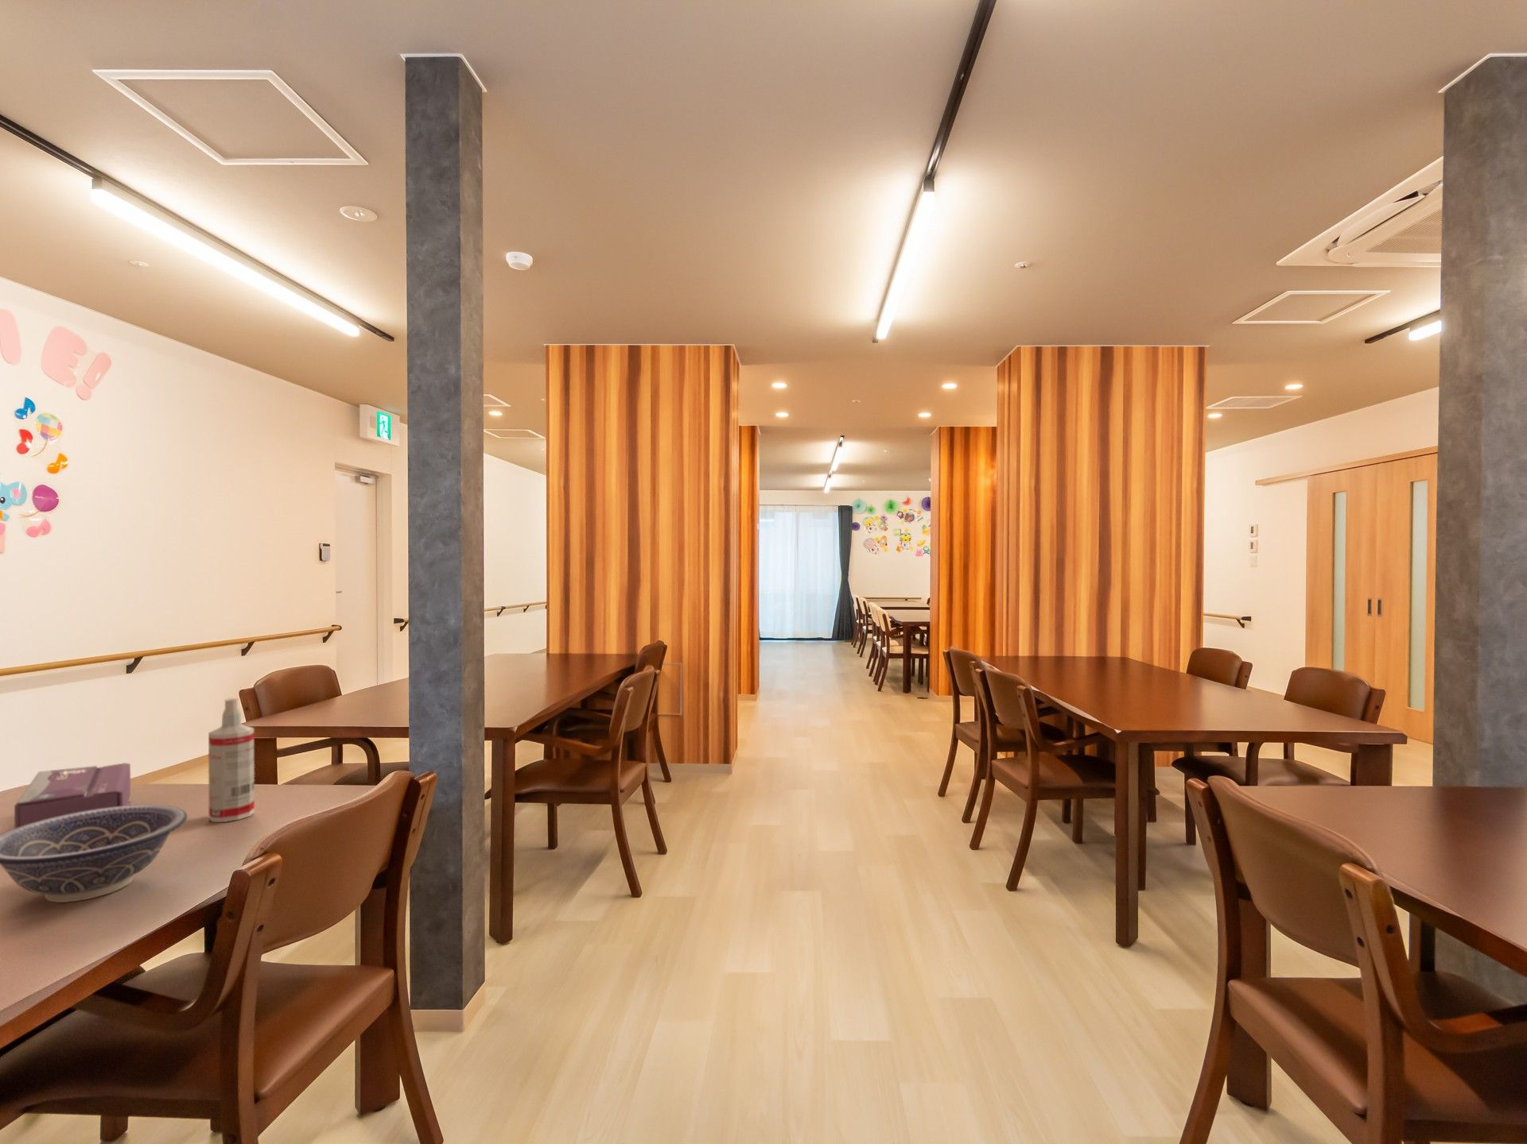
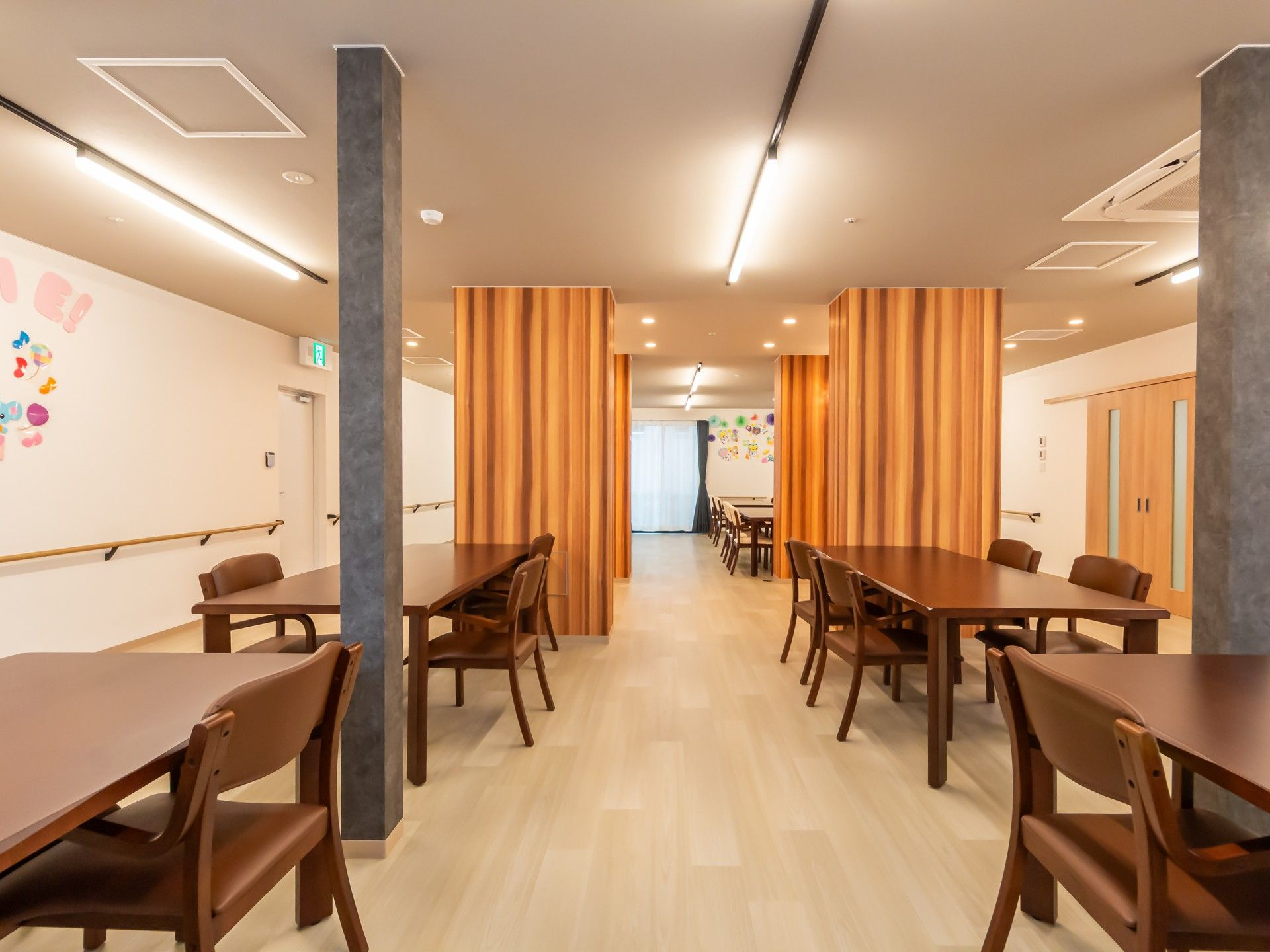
- tissue box [13,762,131,829]
- spray bottle [208,697,255,823]
- decorative bowl [0,804,188,904]
